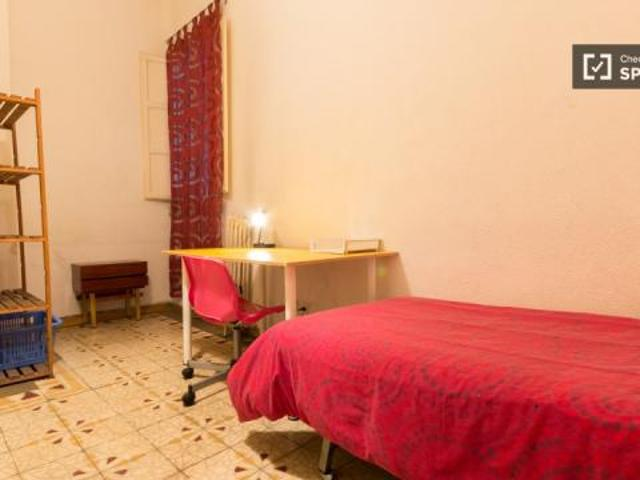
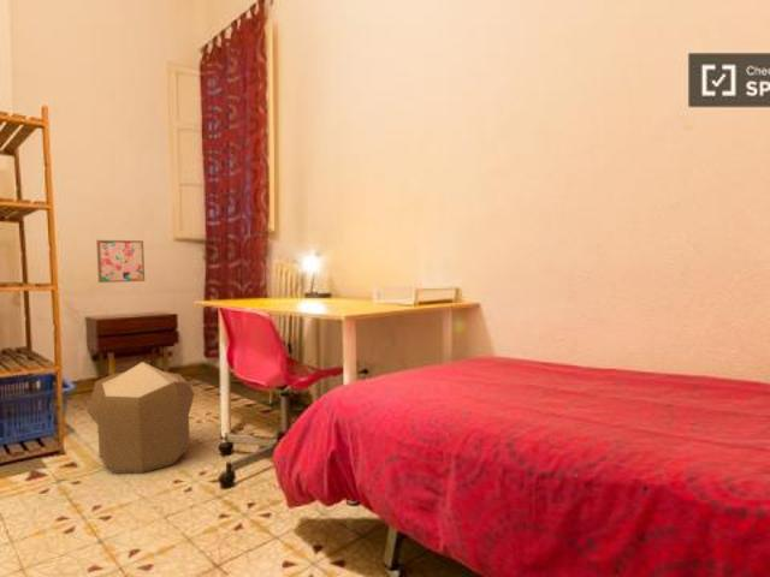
+ wall art [95,239,146,284]
+ pouf [85,361,196,475]
